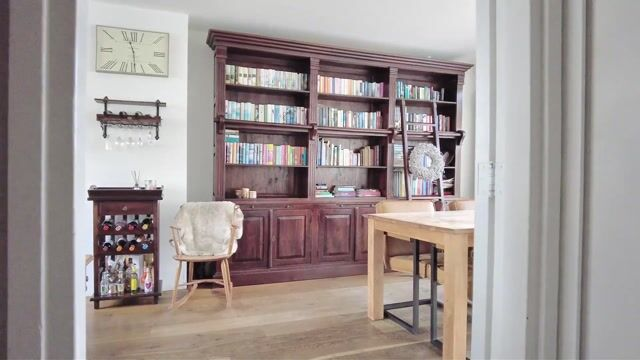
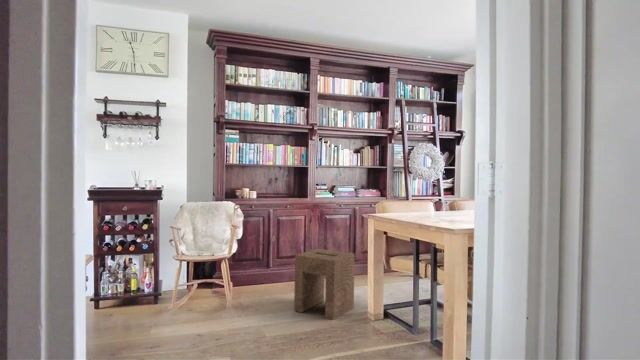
+ stool [293,248,356,321]
